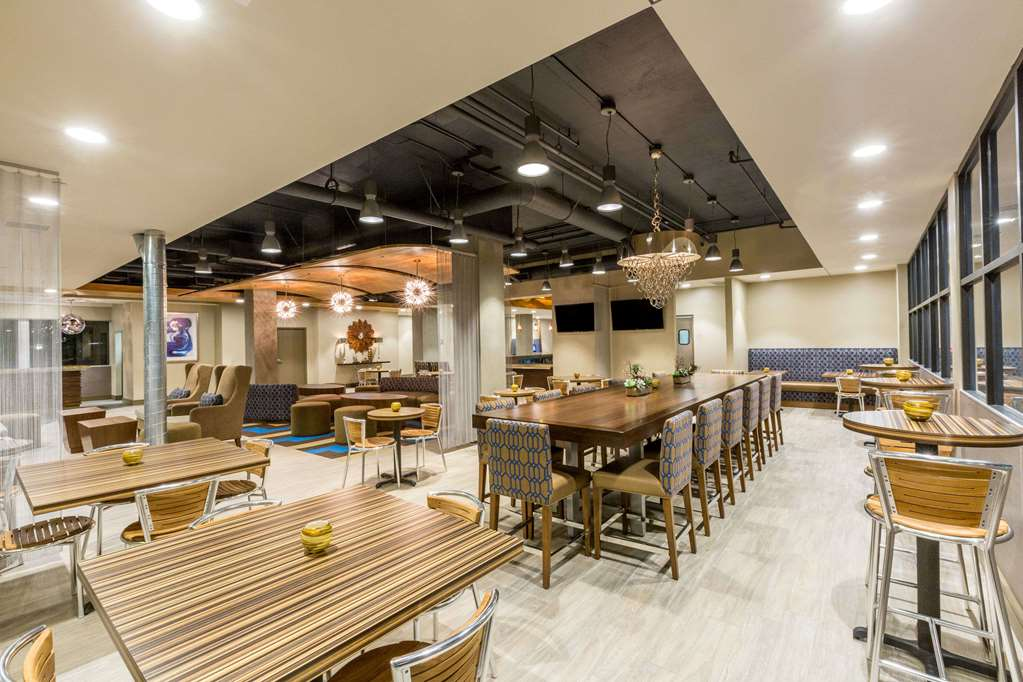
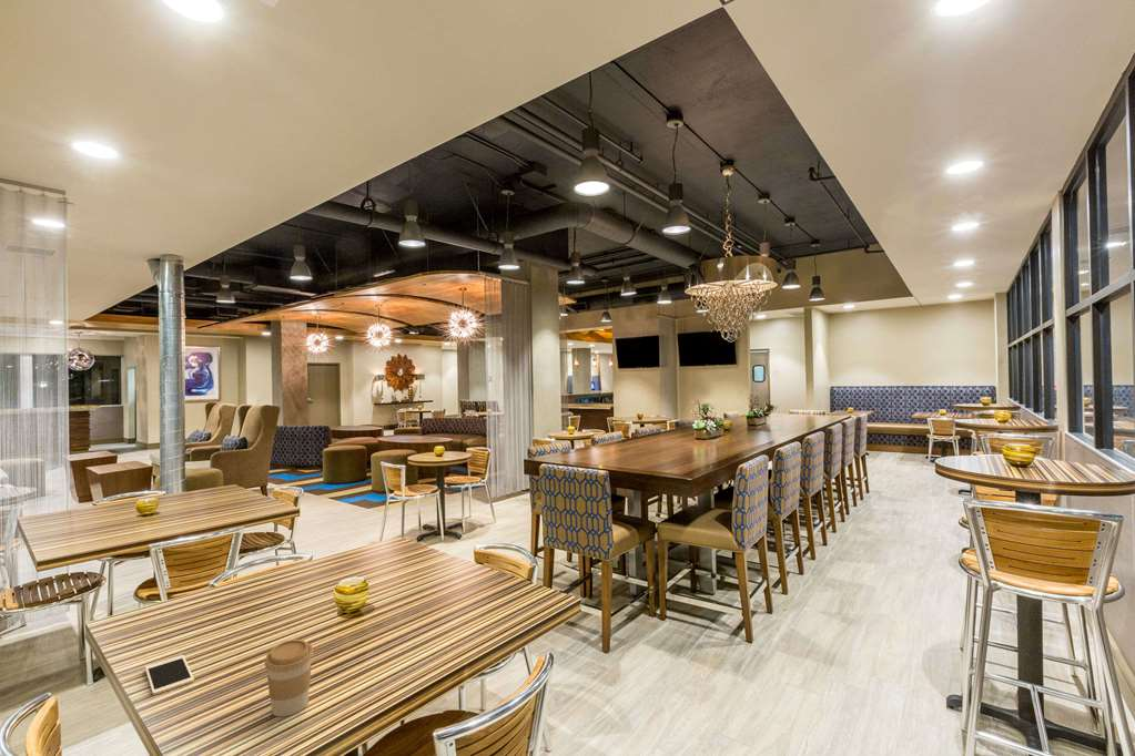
+ coffee cup [264,638,314,718]
+ cell phone [144,654,195,696]
